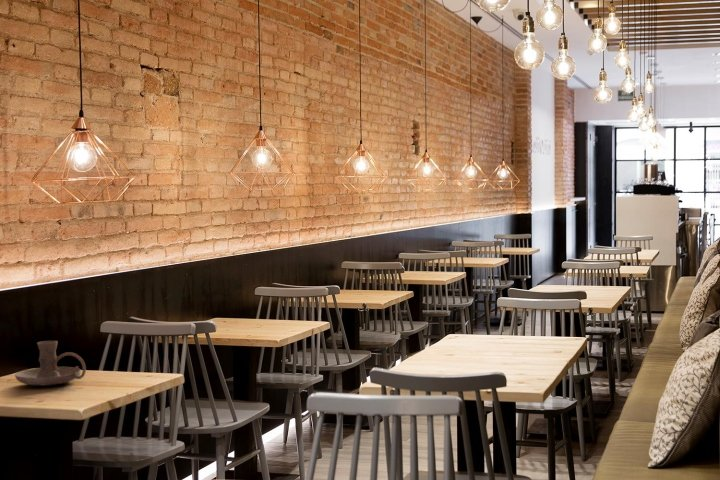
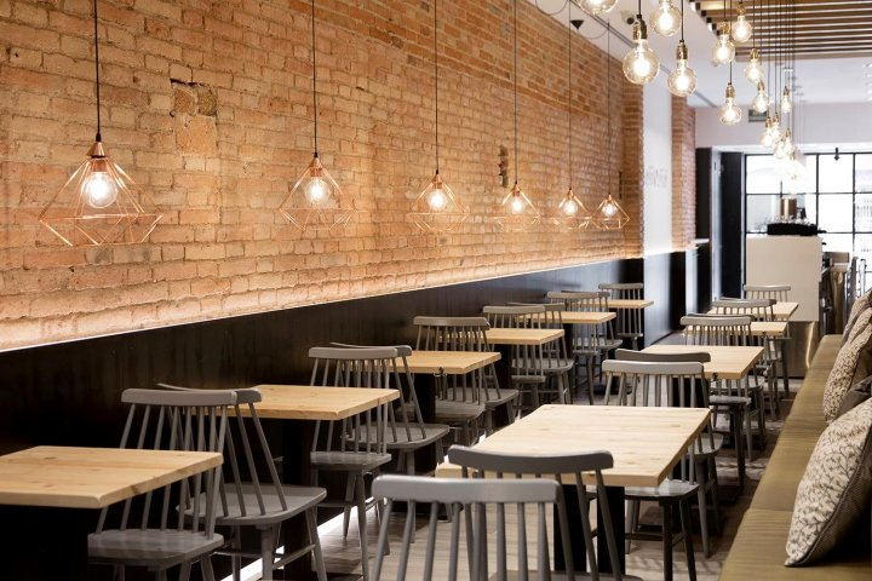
- candle holder [14,340,87,387]
